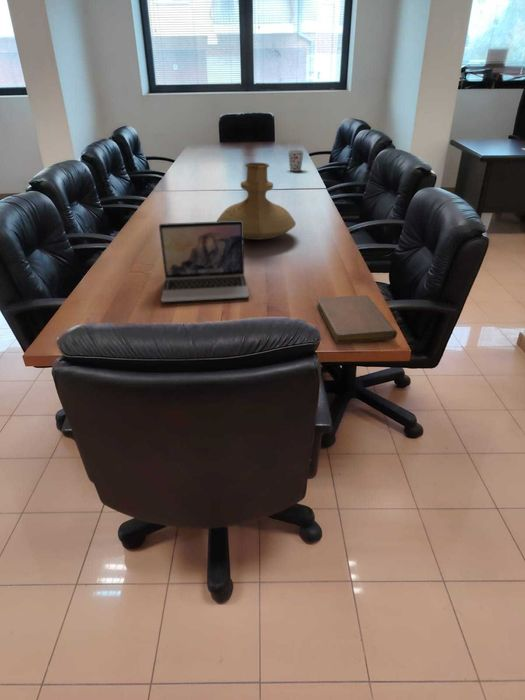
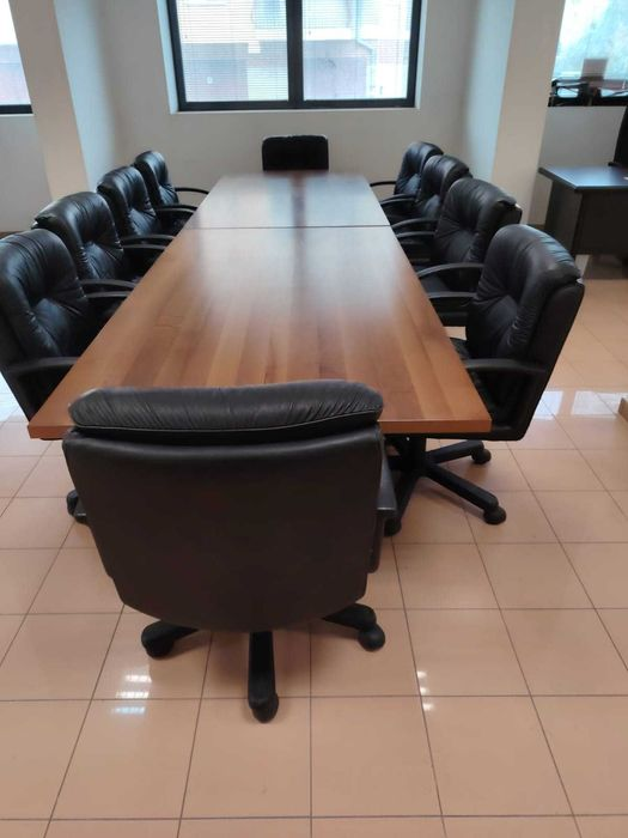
- laptop [158,221,250,303]
- notebook [316,294,398,344]
- vase [216,162,297,241]
- cup [287,149,305,172]
